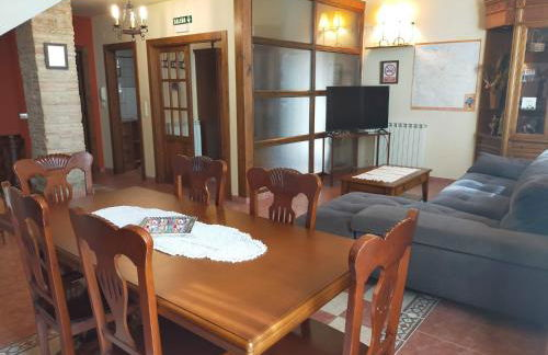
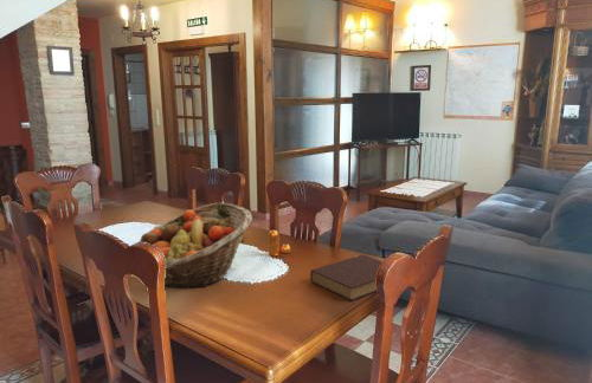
+ fruit basket [139,201,253,288]
+ pepper shaker [268,229,292,257]
+ book [309,253,384,303]
